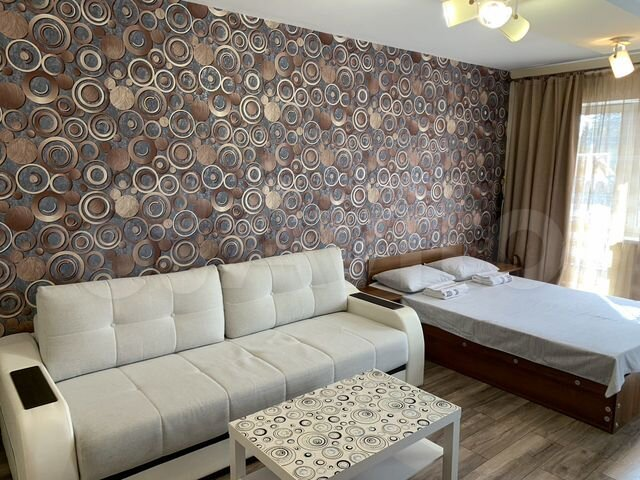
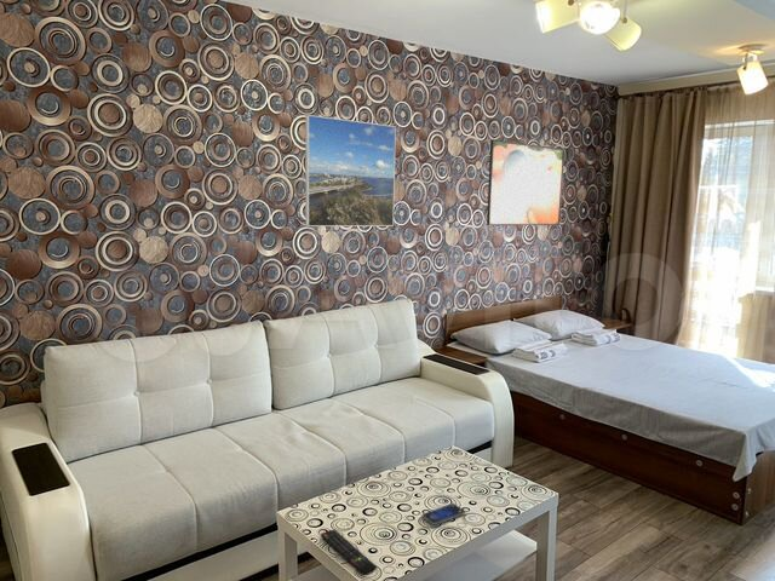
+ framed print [304,114,397,228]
+ remote control [320,529,378,576]
+ smartphone [420,502,467,527]
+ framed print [486,138,566,226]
